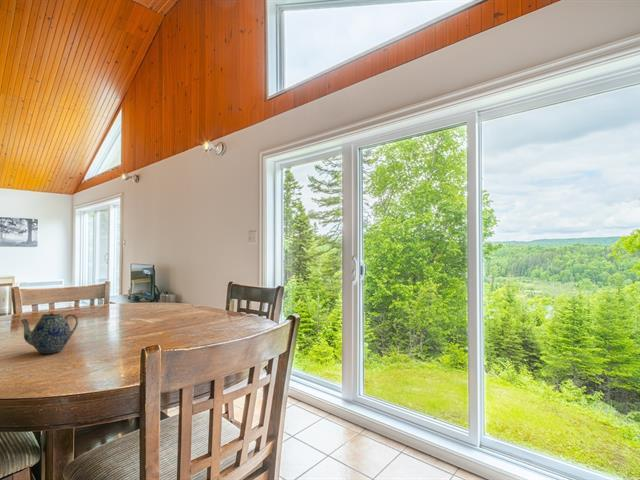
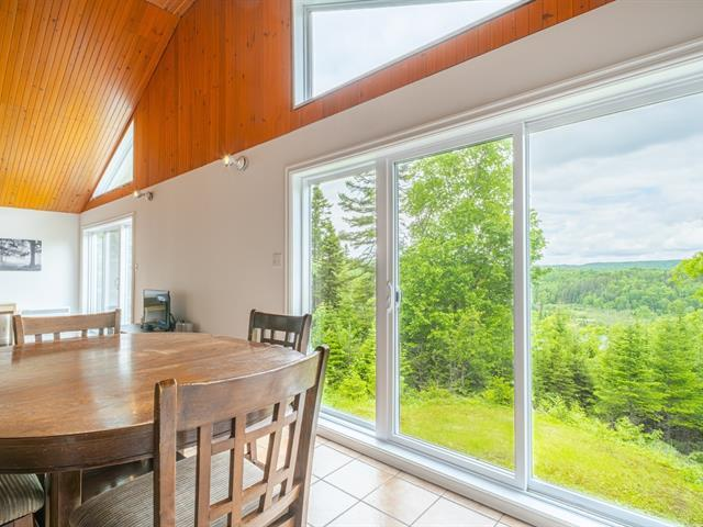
- teapot [20,312,79,355]
